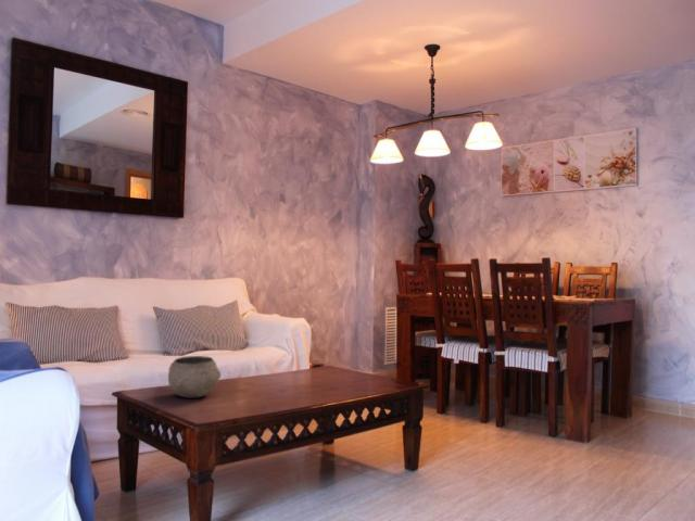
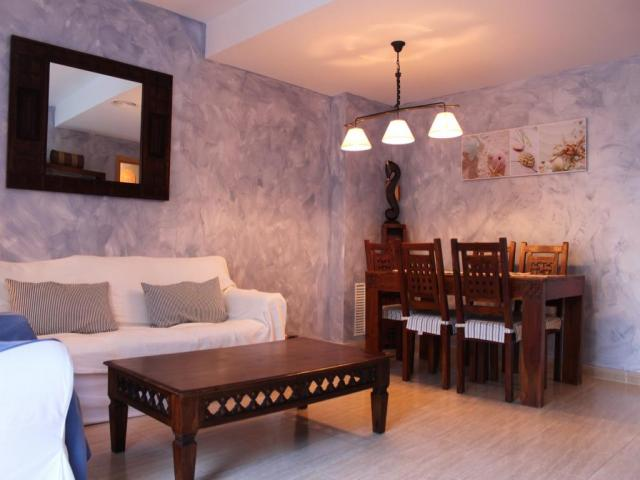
- bowl [167,355,222,399]
